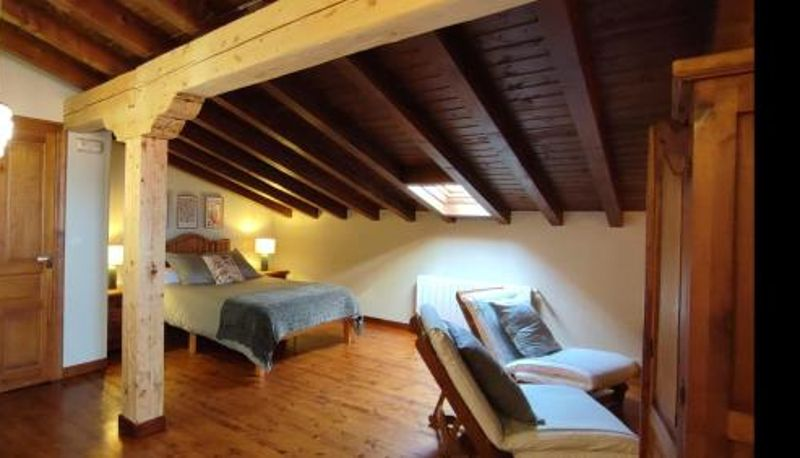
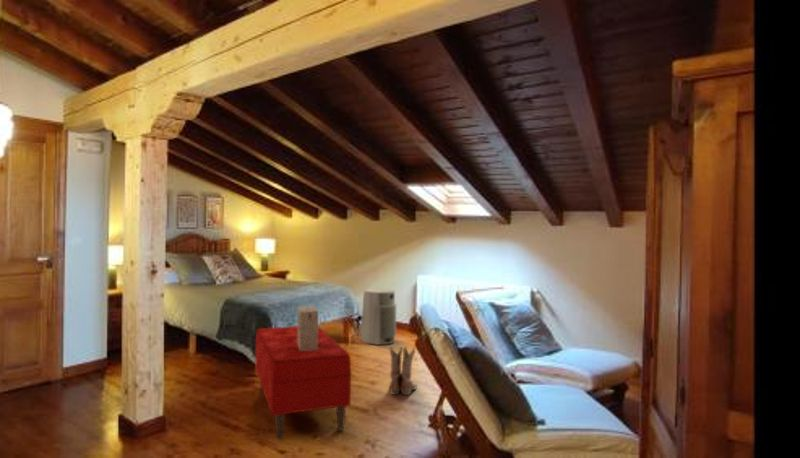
+ boots [388,346,418,396]
+ bench [254,325,353,440]
+ air purifier [359,287,397,346]
+ decorative box [297,305,319,351]
